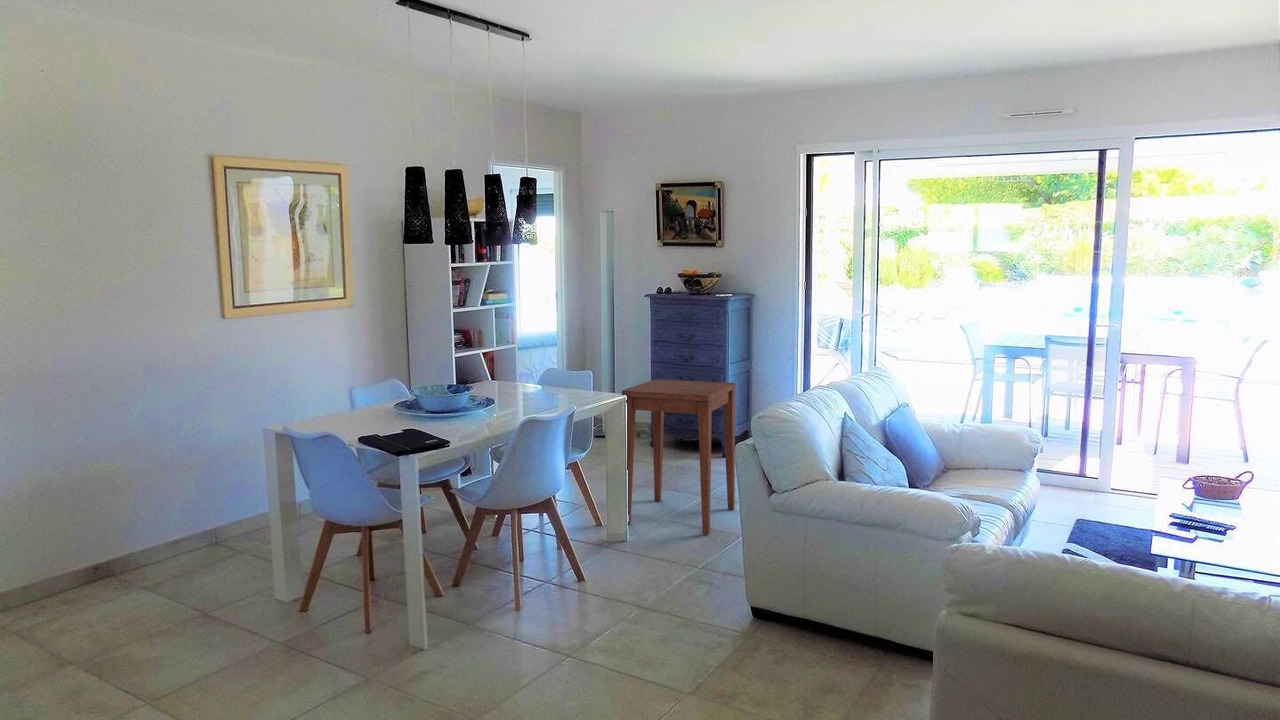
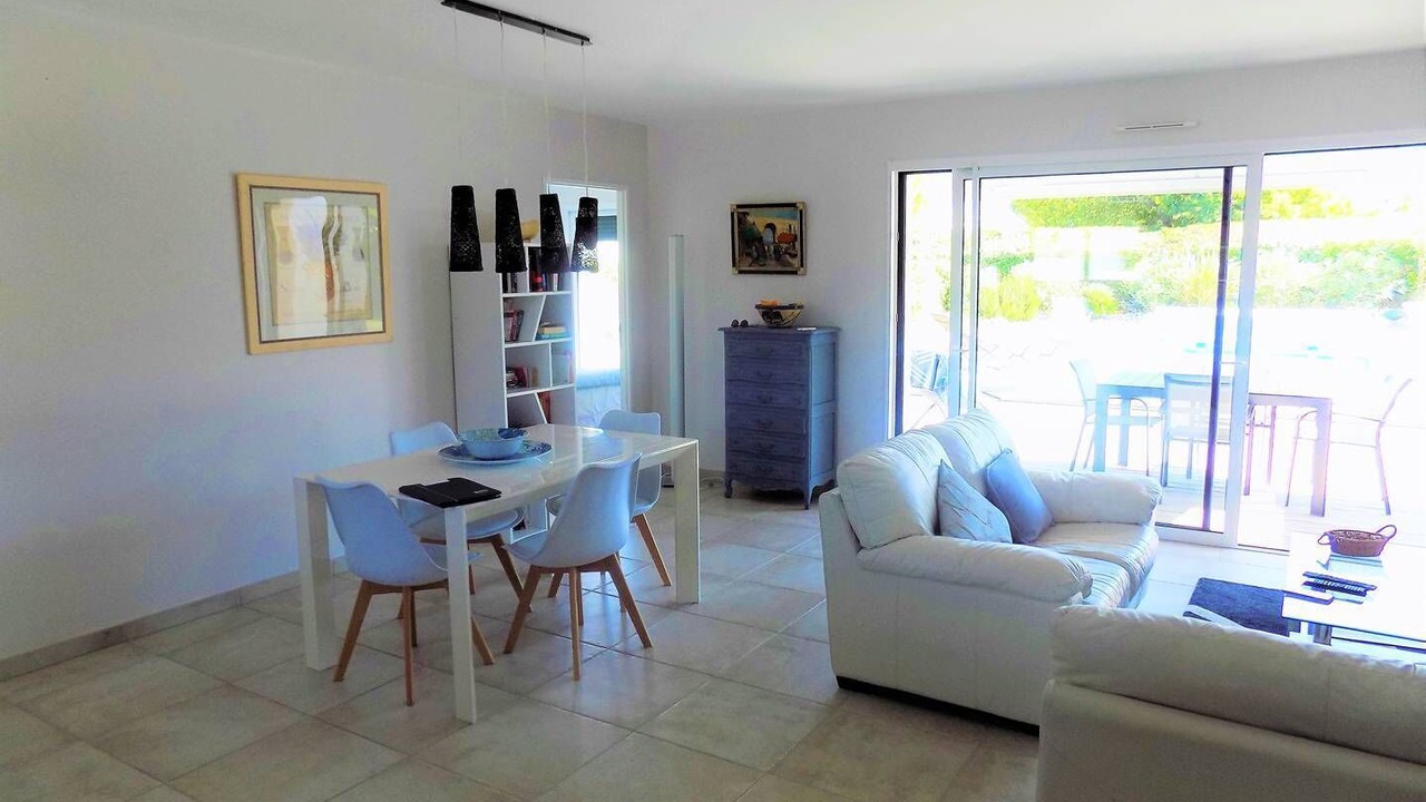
- side table [621,378,737,535]
